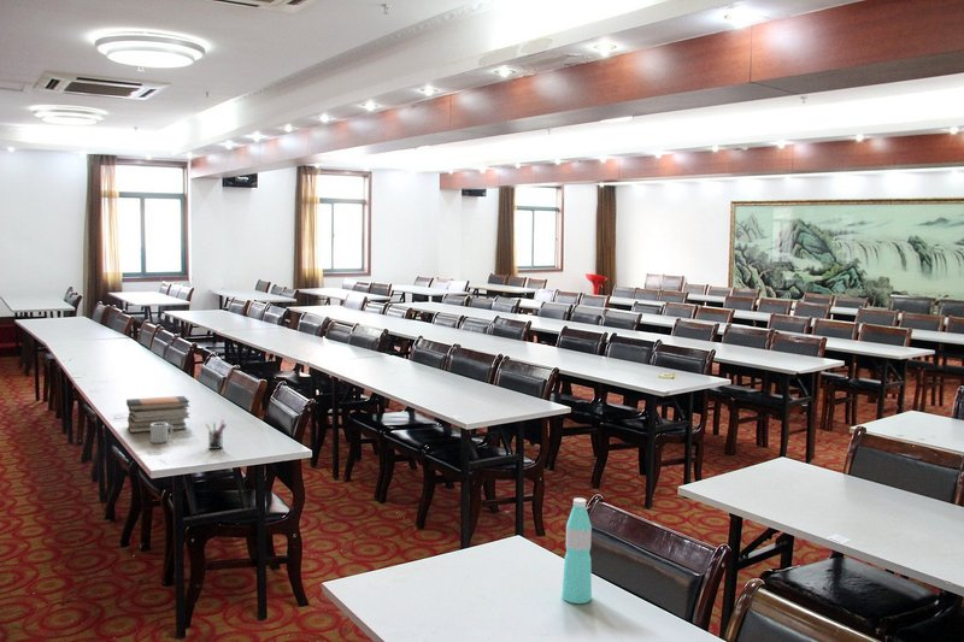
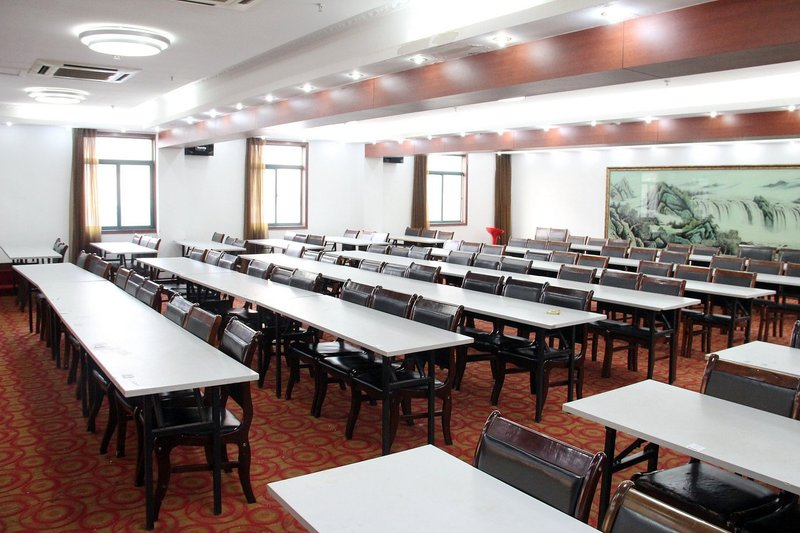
- book stack [125,395,192,434]
- water bottle [560,496,593,605]
- pen holder [205,419,228,450]
- cup [149,423,174,444]
